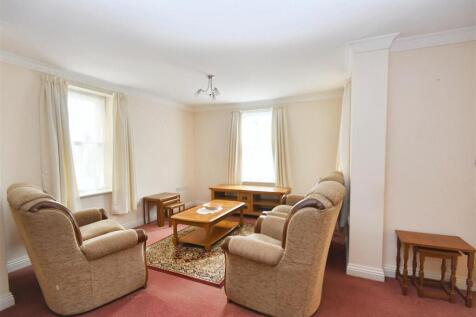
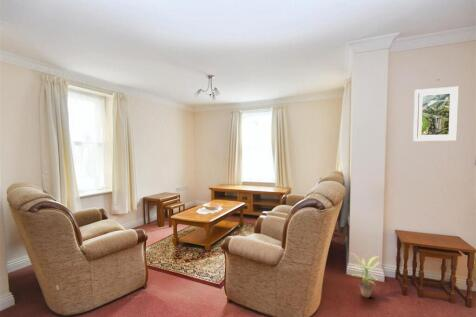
+ potted plant [351,252,381,299]
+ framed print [412,86,460,142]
